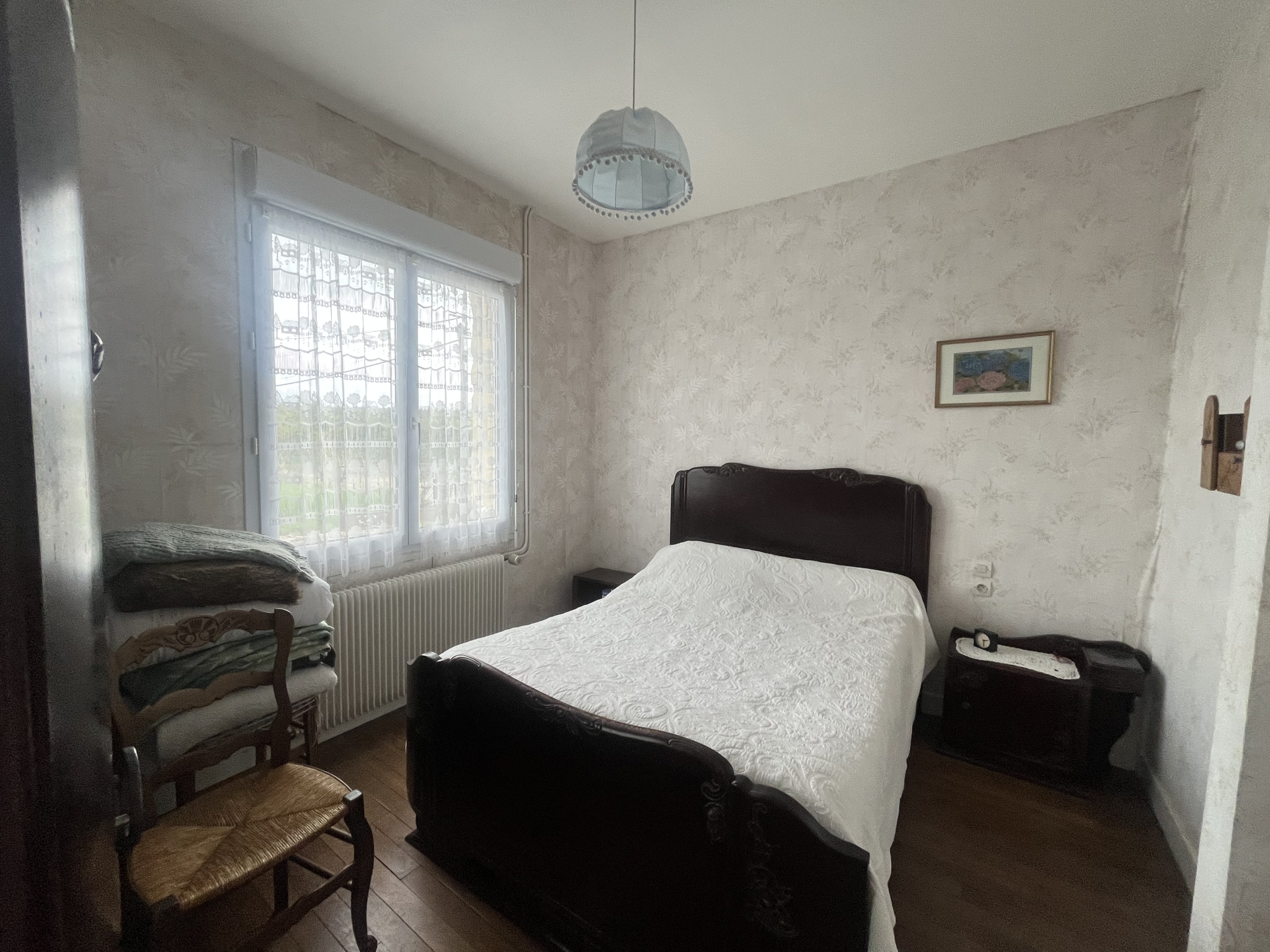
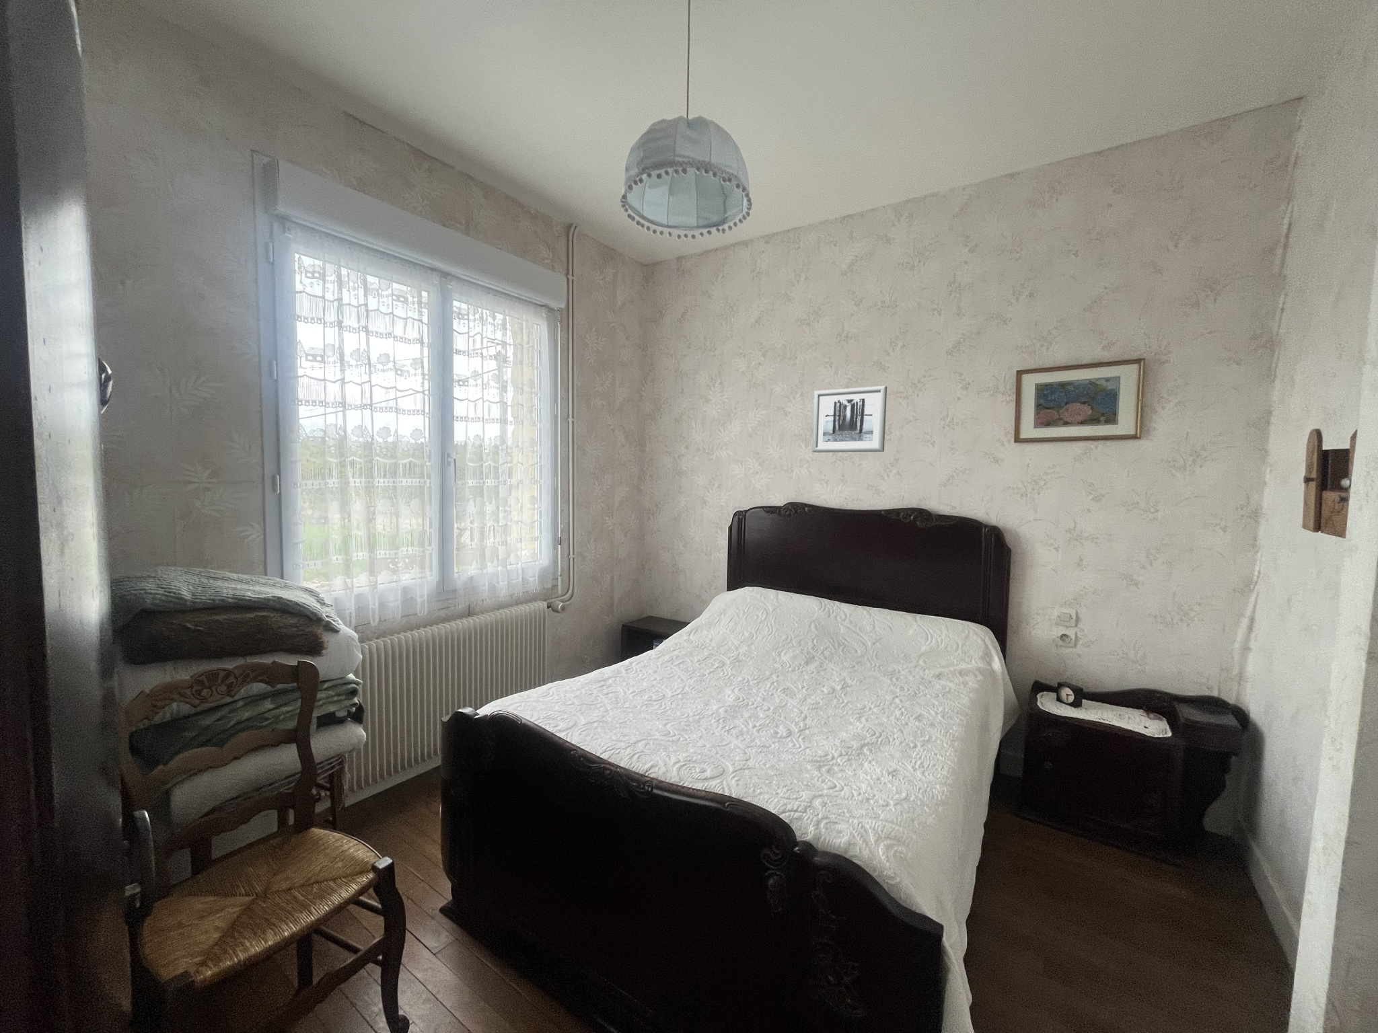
+ wall art [812,385,888,454]
